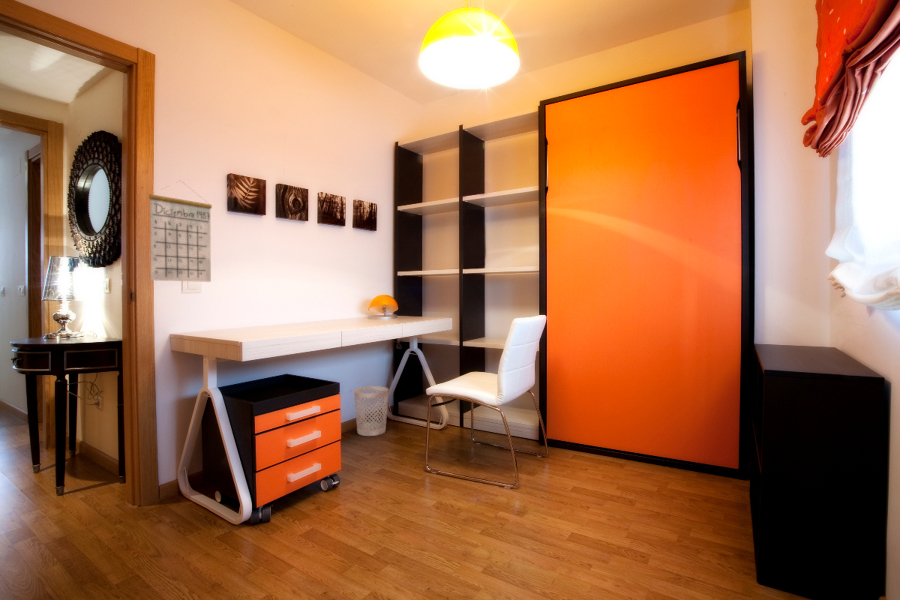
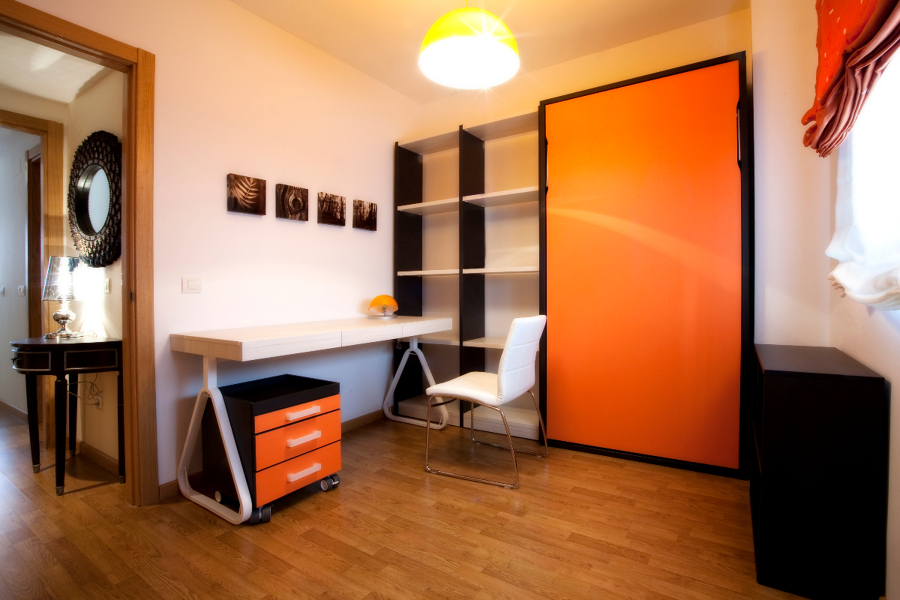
- wastebasket [353,385,390,437]
- calendar [148,179,213,283]
